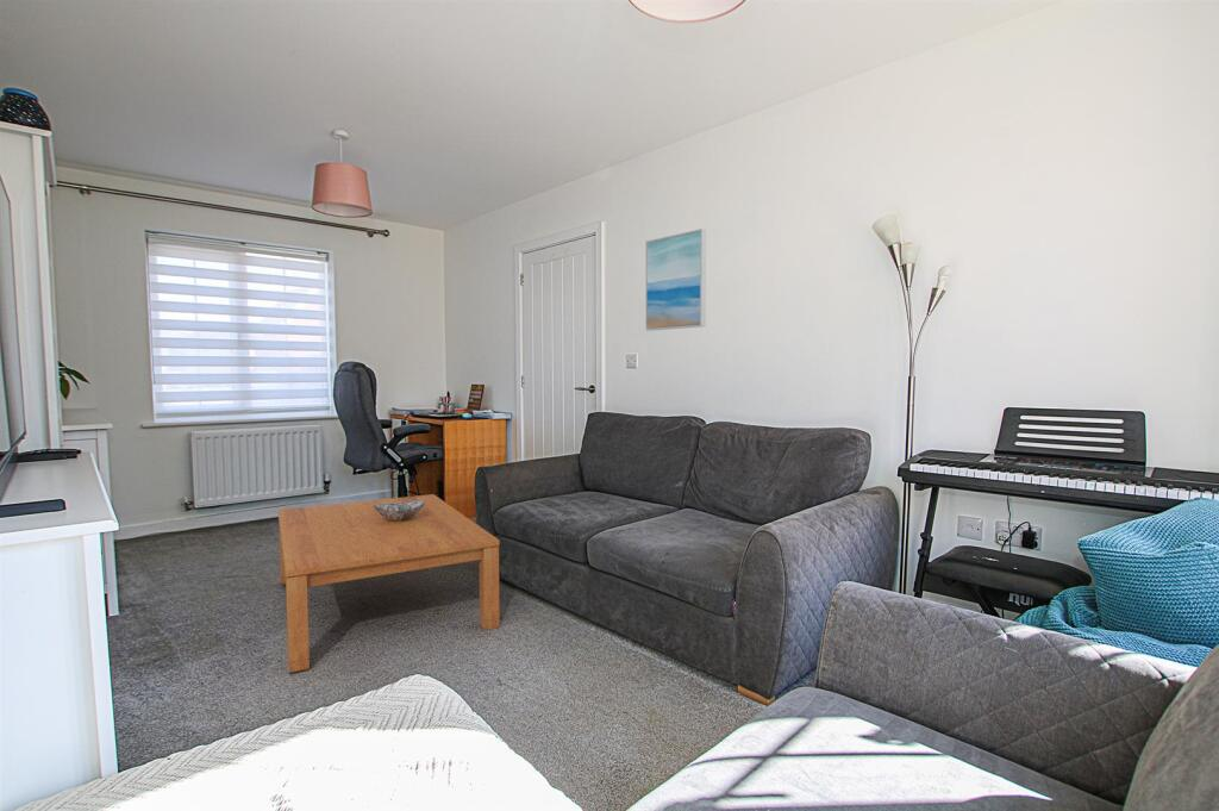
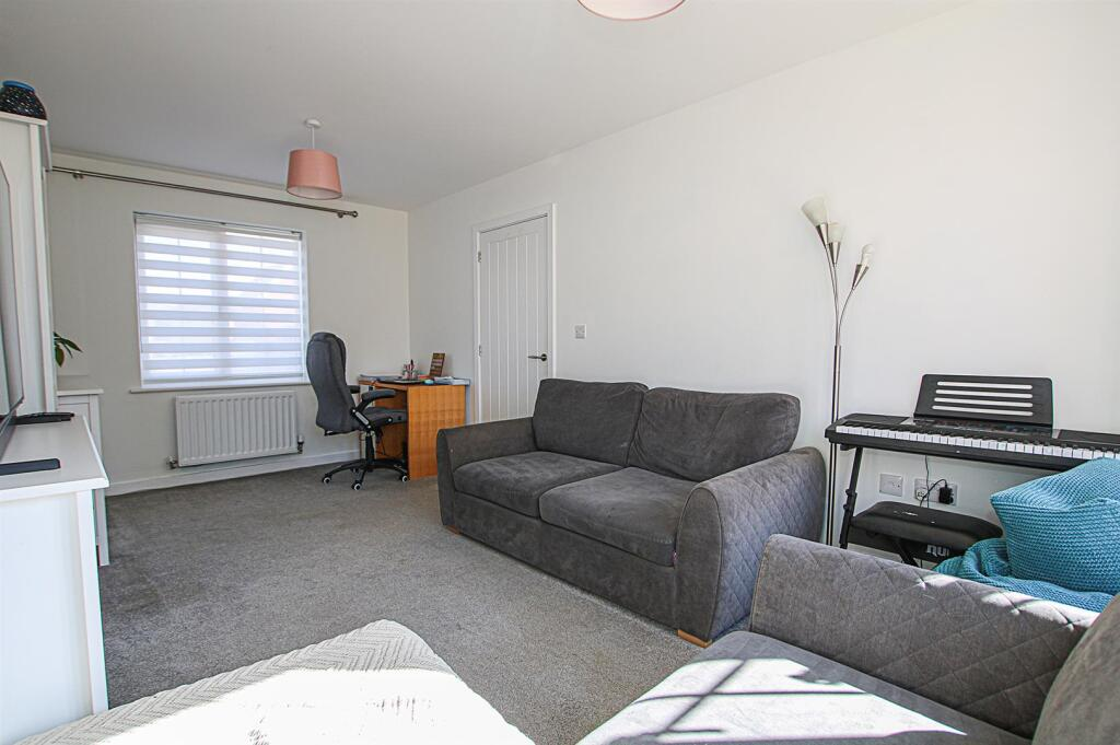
- coffee table [277,493,501,674]
- decorative bowl [374,500,425,522]
- wall art [644,227,707,332]
